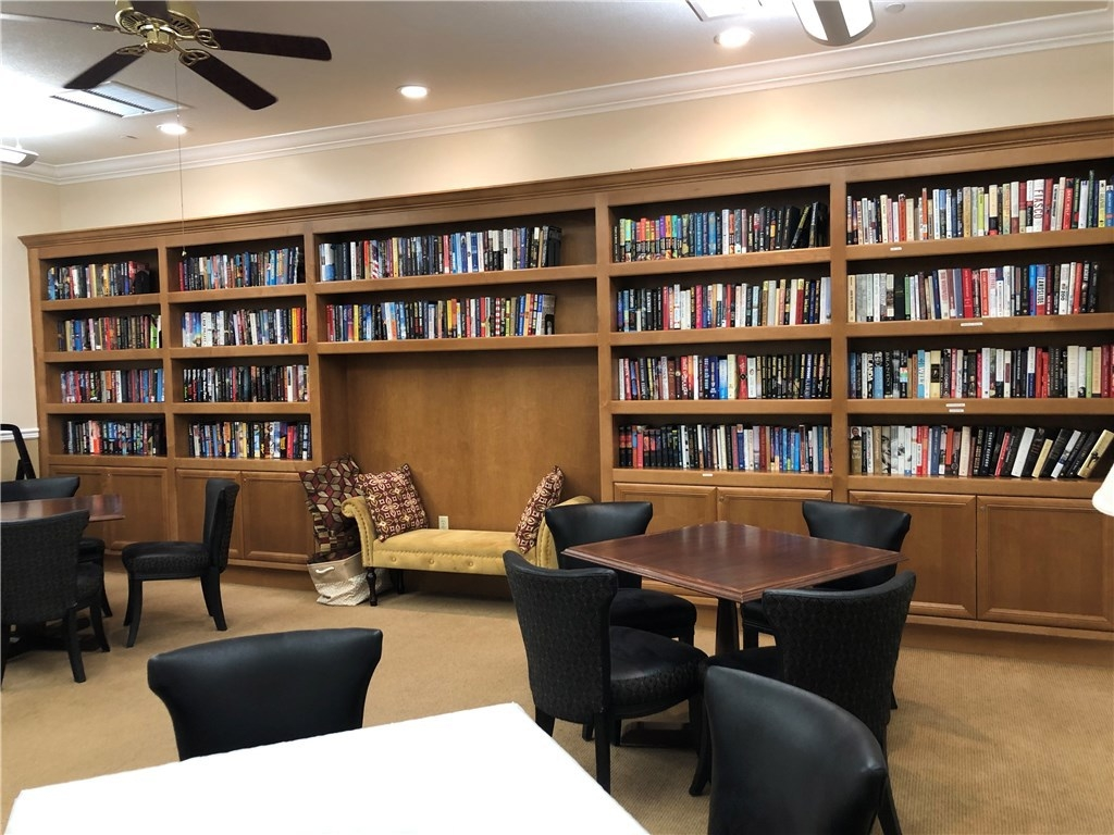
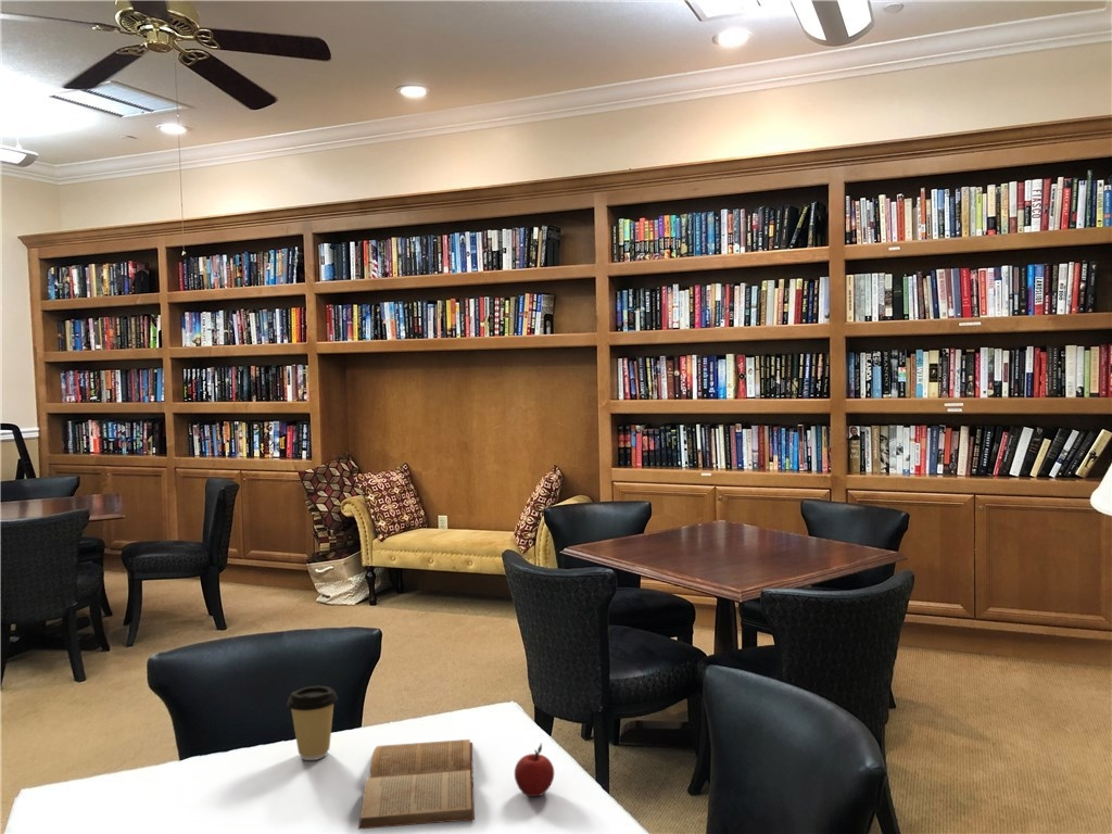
+ coffee cup [286,685,339,761]
+ book [357,738,476,831]
+ apple [514,743,555,797]
